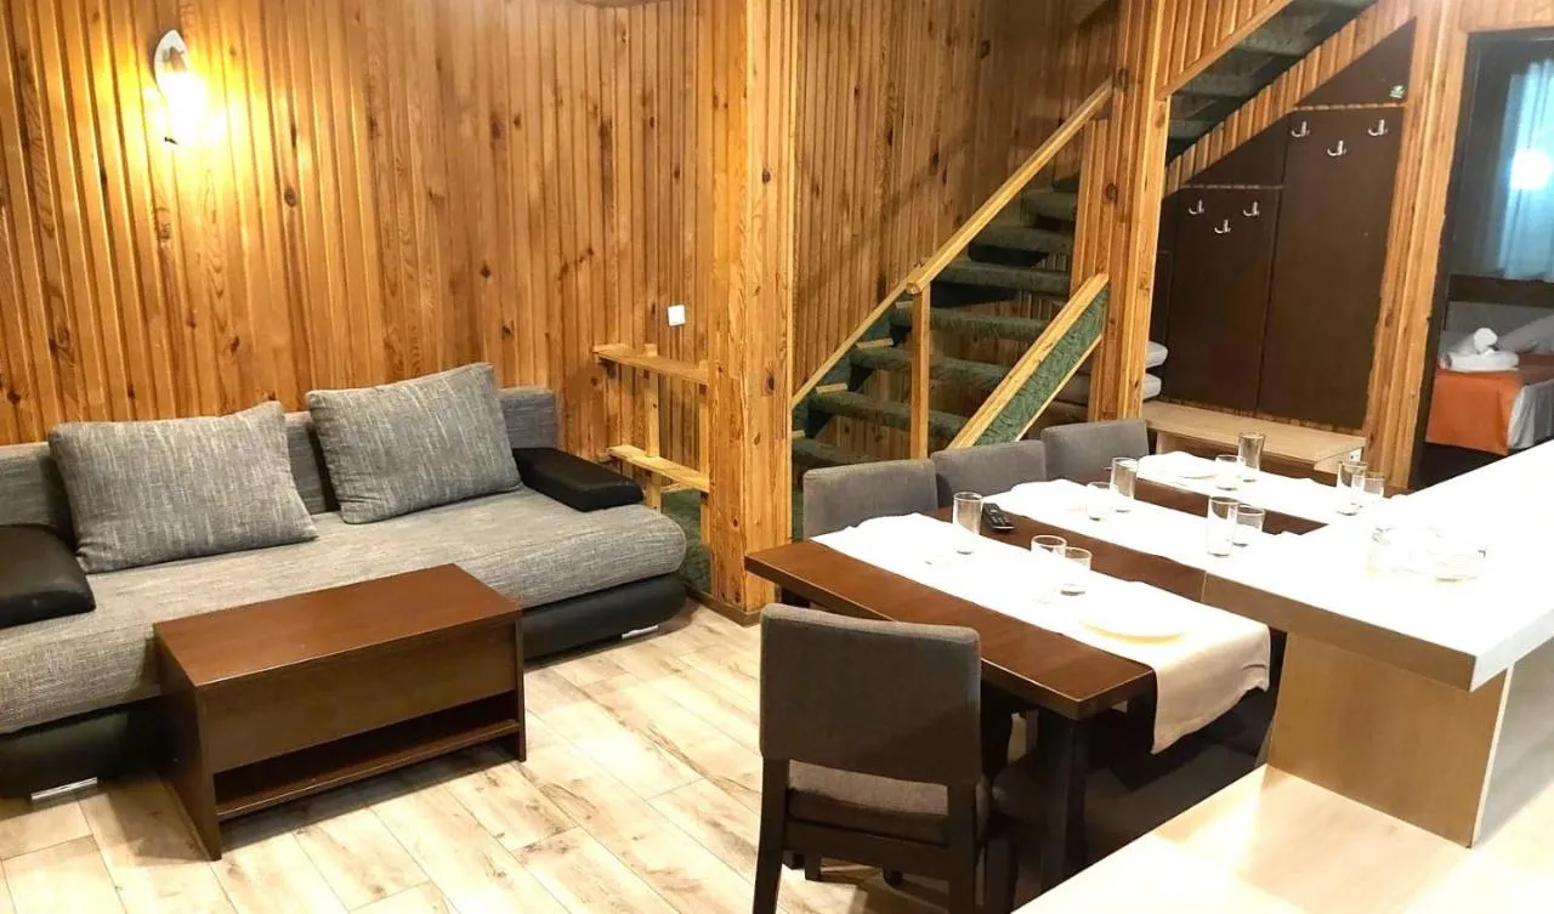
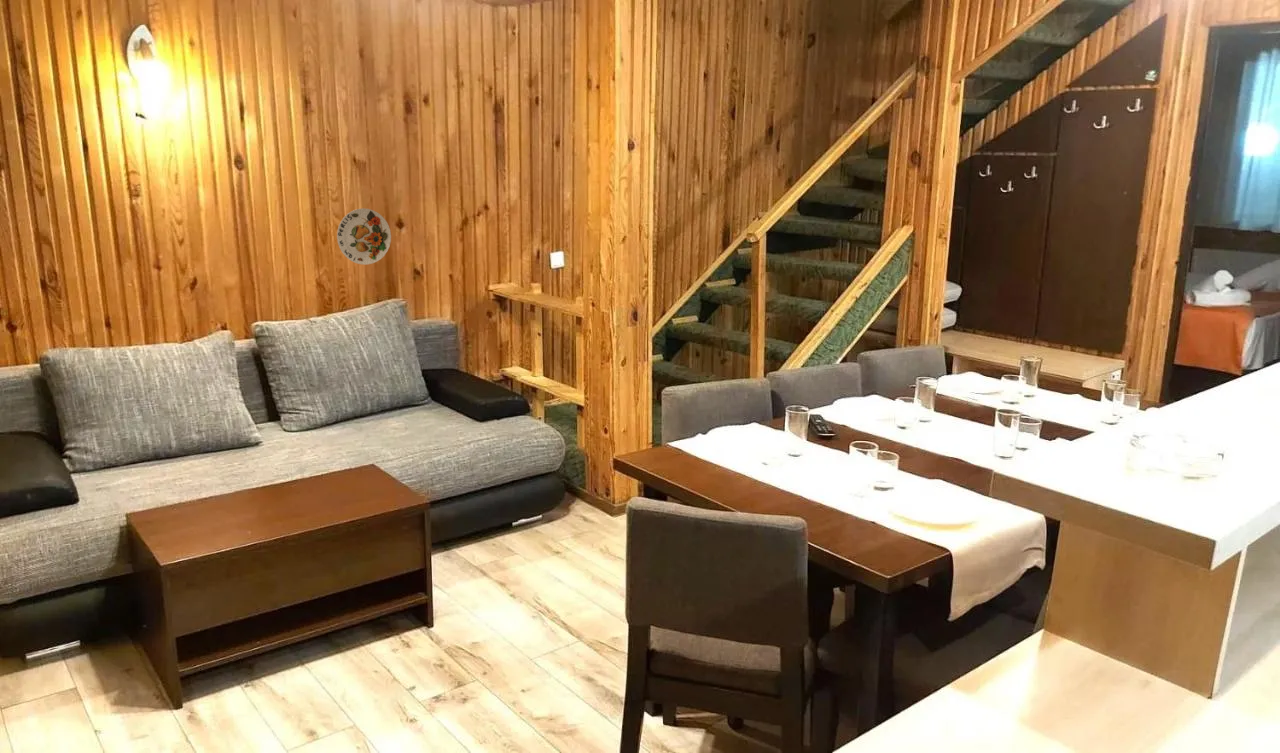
+ decorative plate [336,207,392,266]
